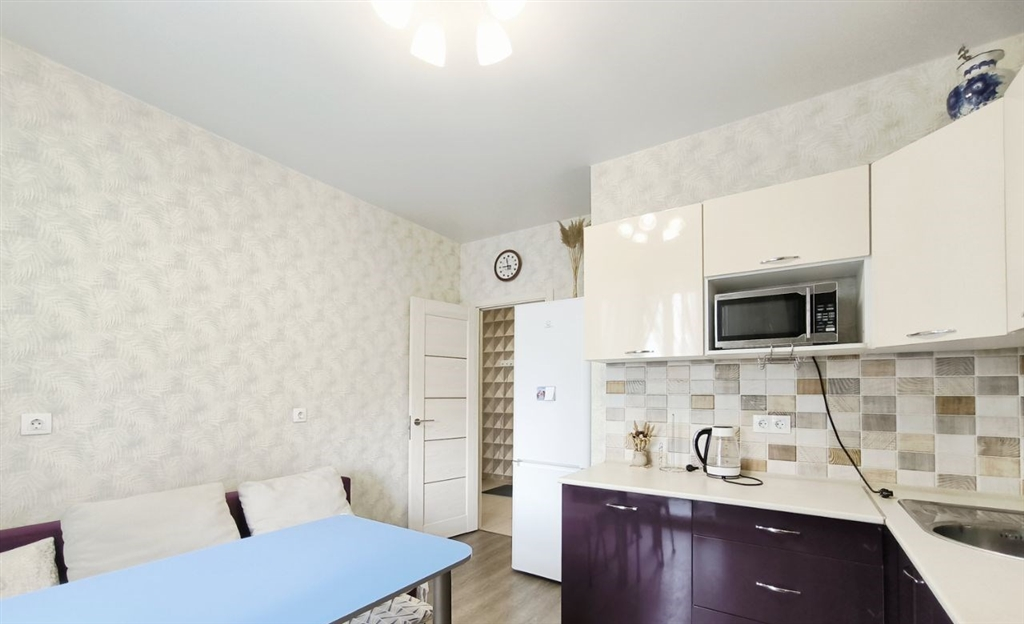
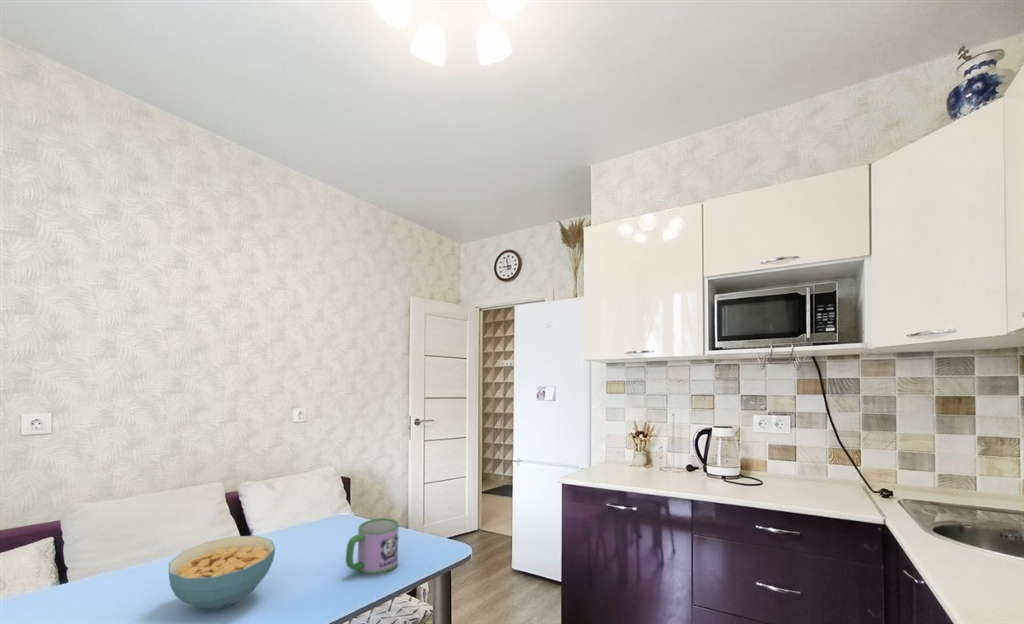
+ cereal bowl [168,535,276,610]
+ mug [345,517,400,575]
